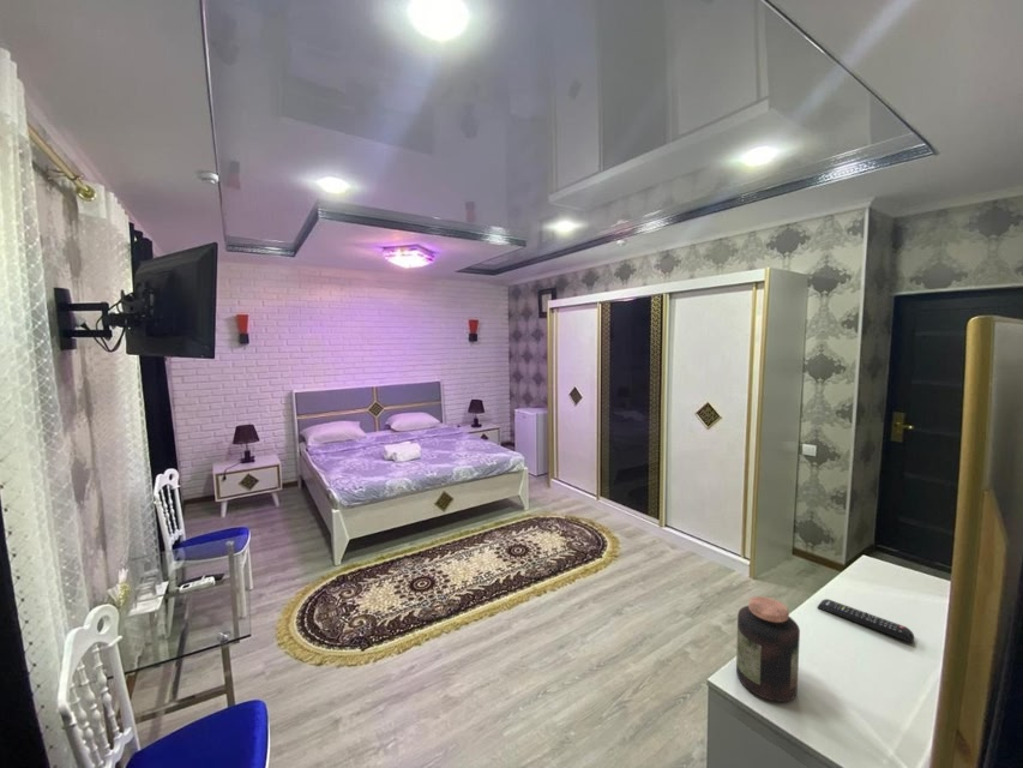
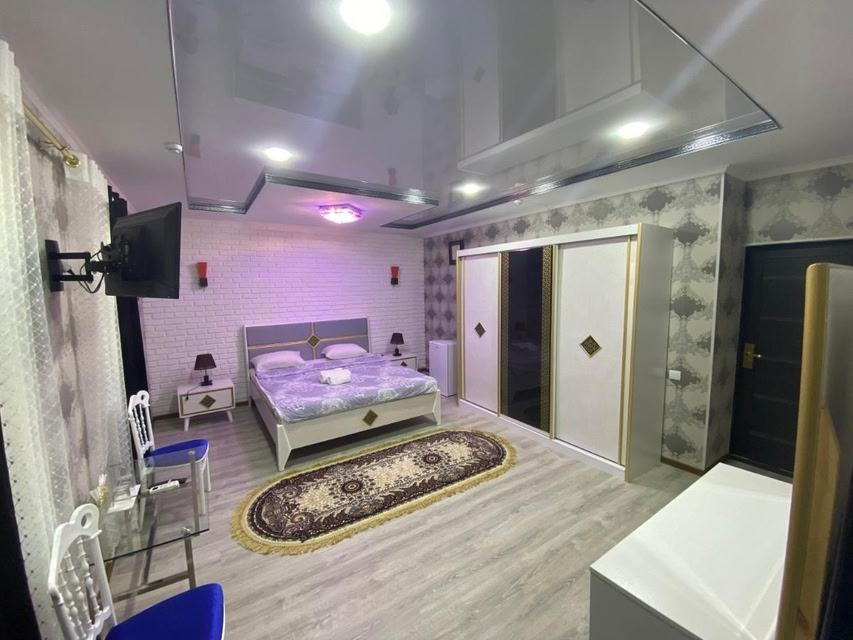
- remote control [817,598,915,644]
- jar [735,595,801,703]
